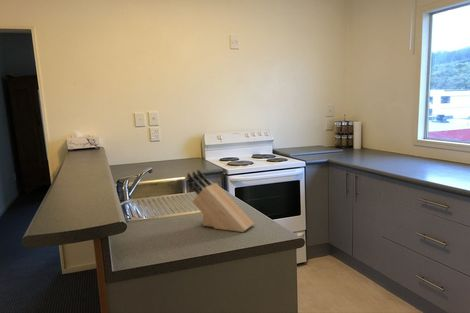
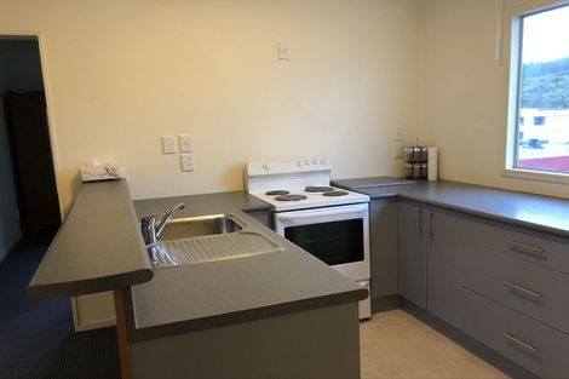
- knife block [186,168,255,233]
